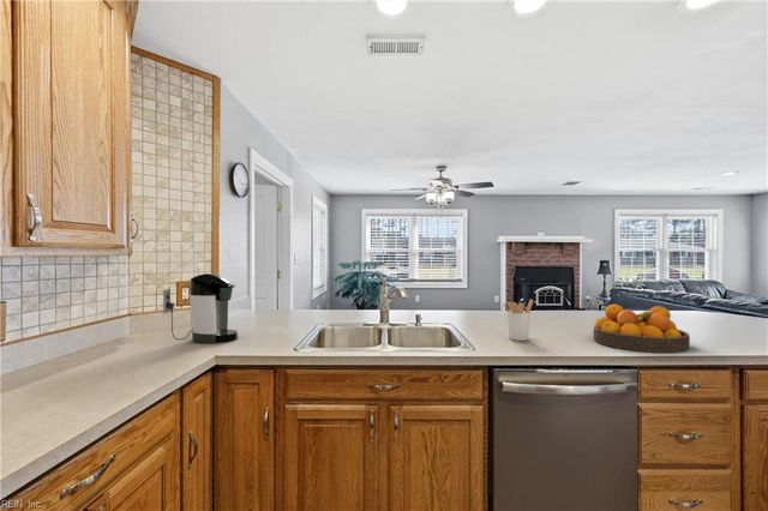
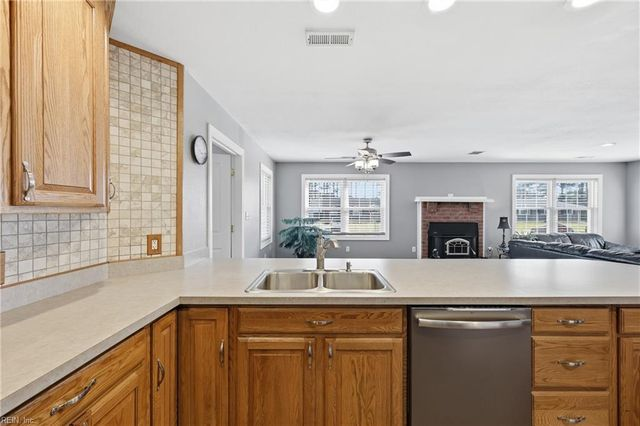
- utensil holder [502,297,534,342]
- coffee maker [162,272,239,344]
- fruit bowl [592,303,691,354]
